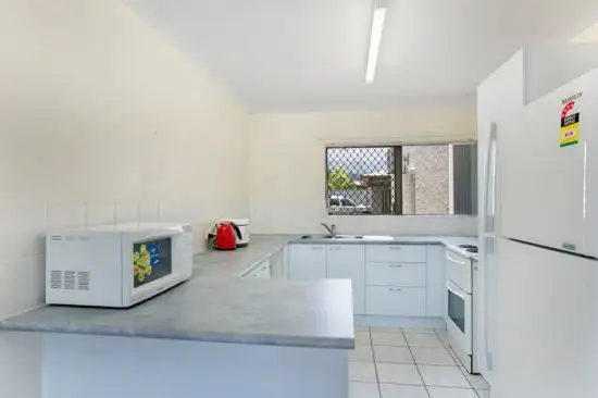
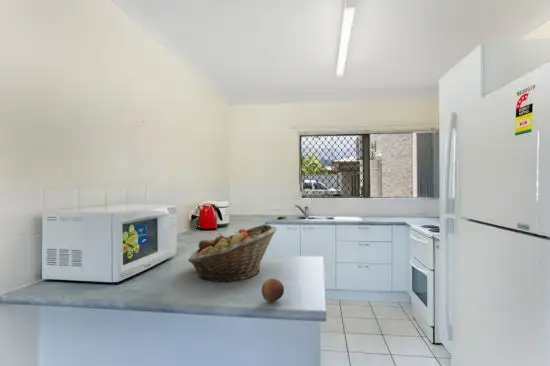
+ apple [261,277,285,303]
+ fruit basket [187,223,278,283]
